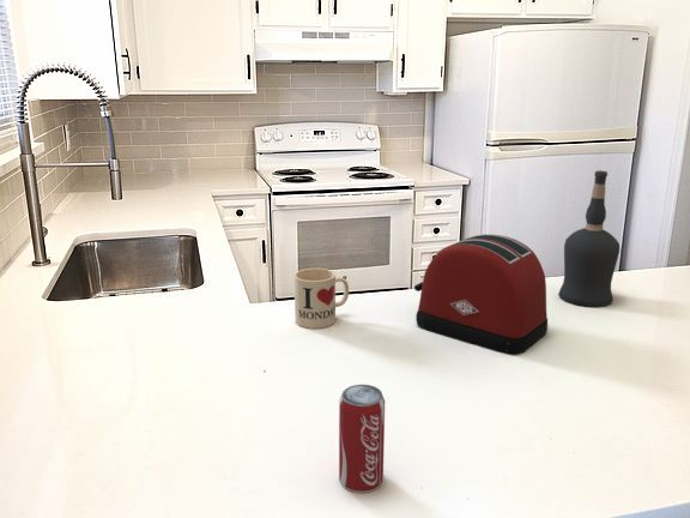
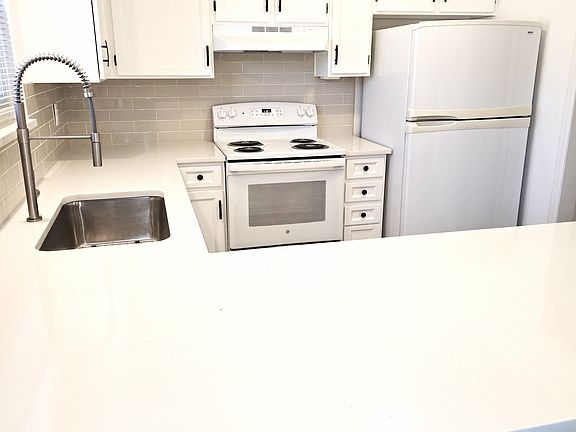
- liquor bottle [557,169,621,308]
- mug [293,267,350,330]
- toaster [413,233,549,356]
- beverage can [338,384,386,494]
